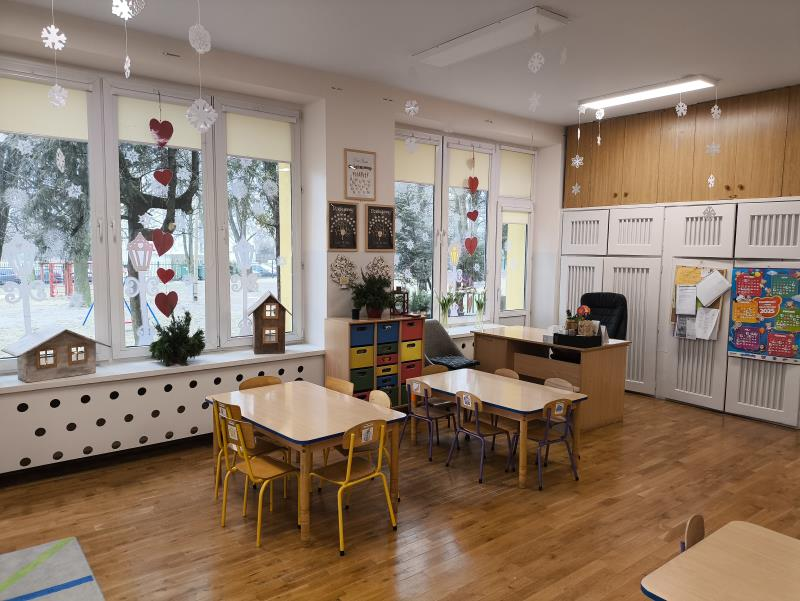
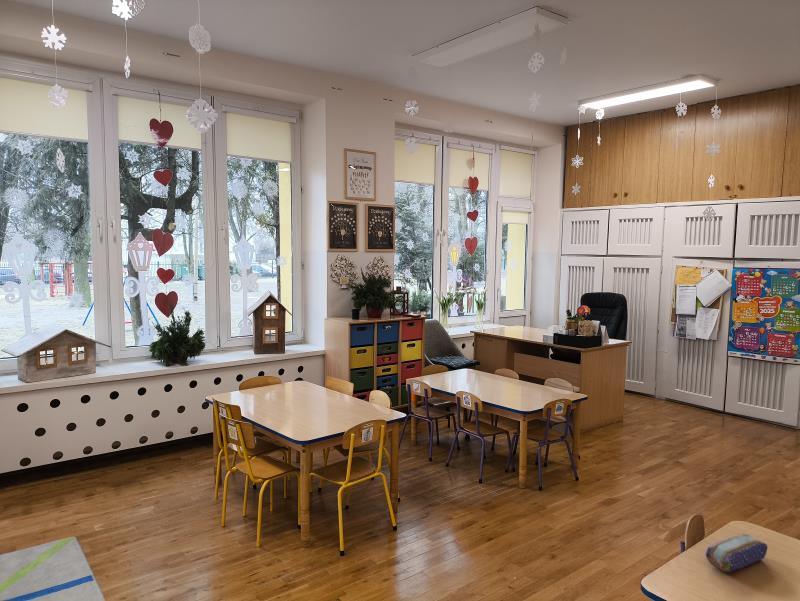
+ pencil case [705,533,768,573]
